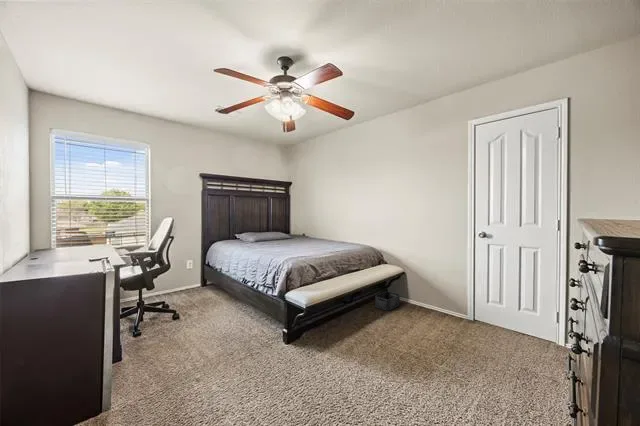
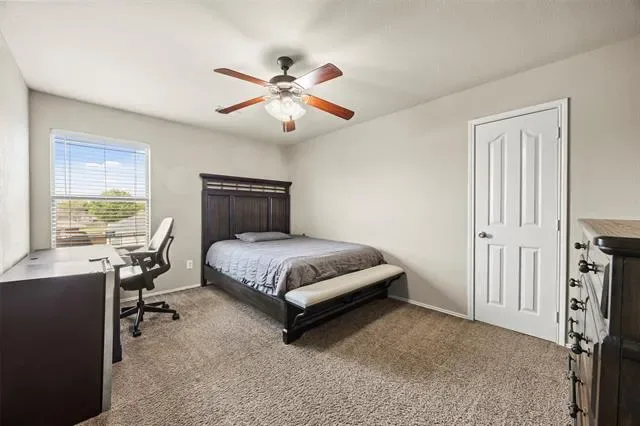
- storage bin [374,290,401,312]
